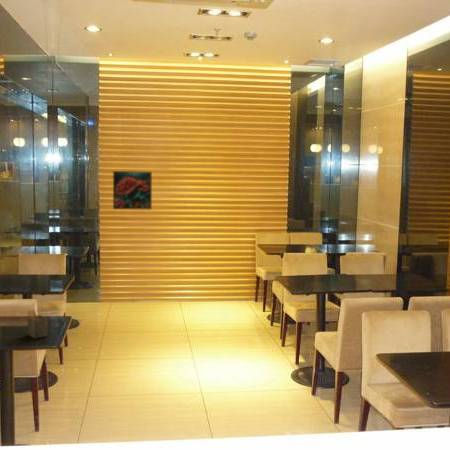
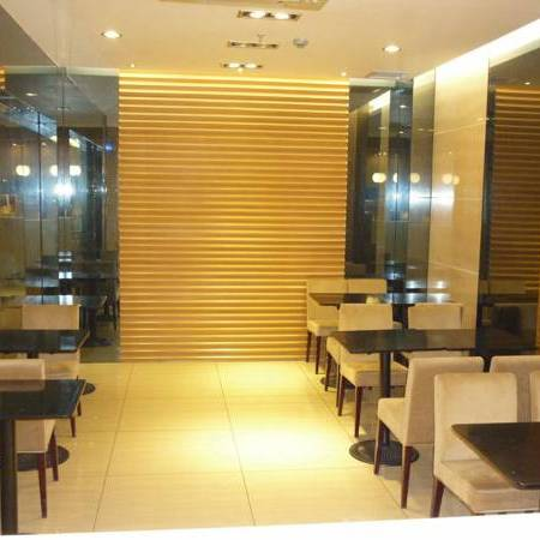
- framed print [112,170,153,210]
- napkin holder [27,309,49,339]
